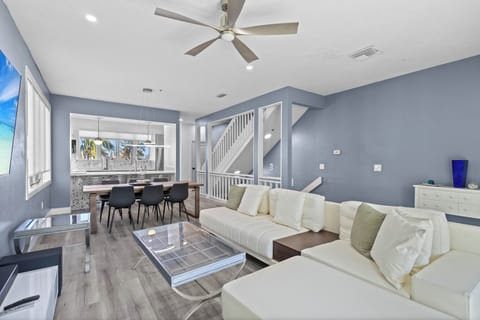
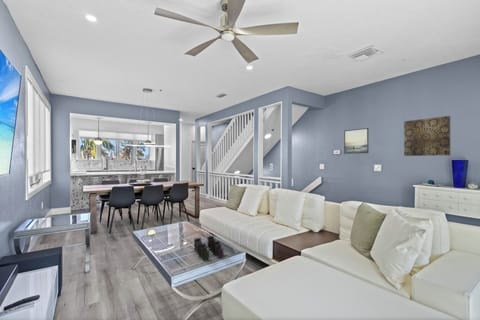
+ book [193,235,224,262]
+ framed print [343,127,369,155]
+ wall art [403,115,451,157]
